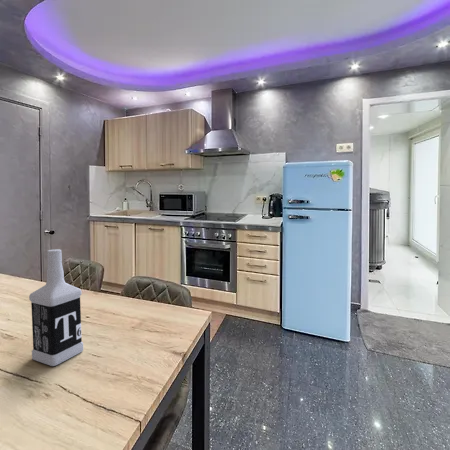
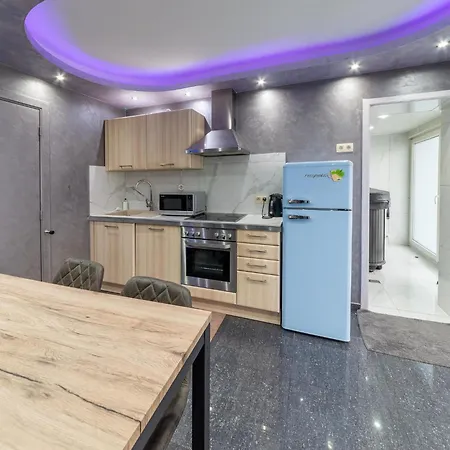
- vodka [28,248,84,367]
